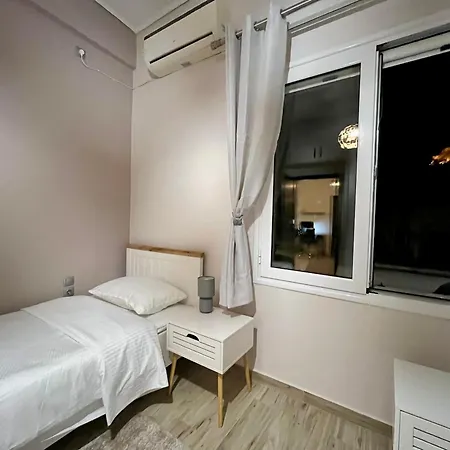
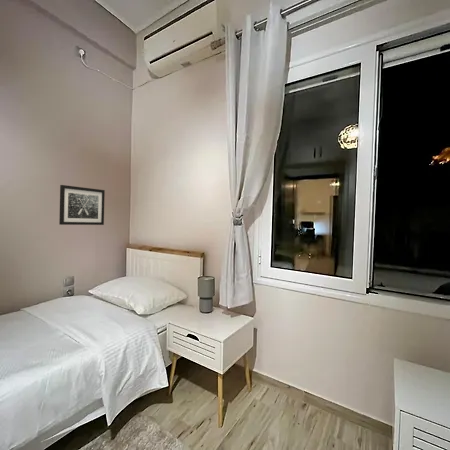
+ wall art [58,184,106,226]
